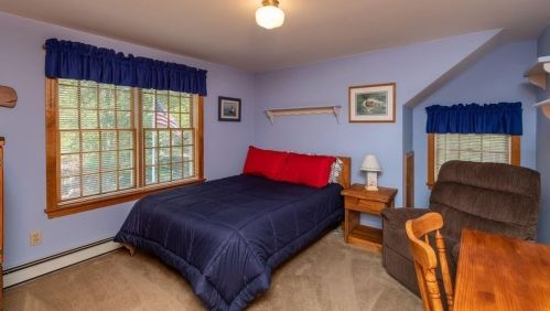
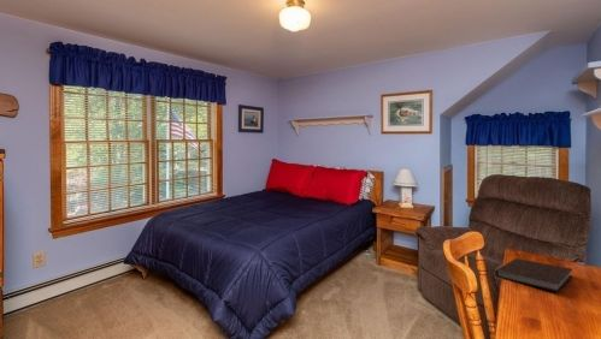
+ notebook [494,257,573,293]
